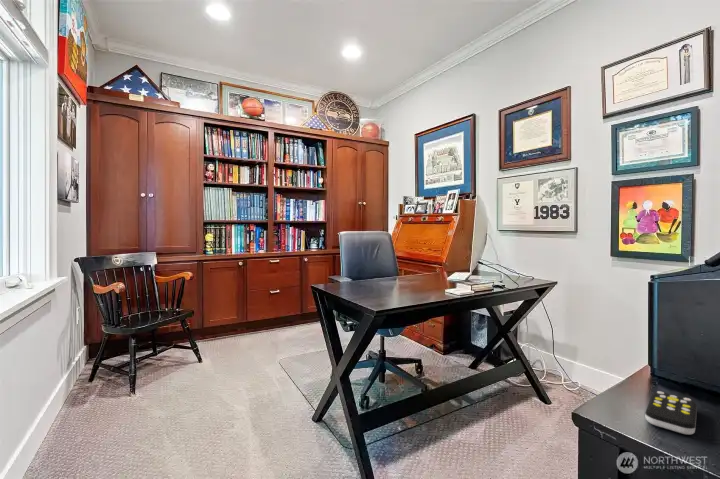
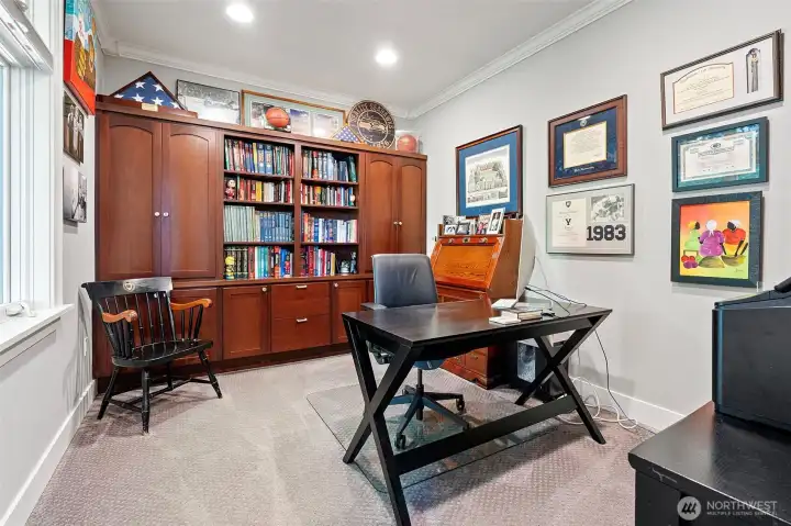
- remote control [644,390,698,436]
